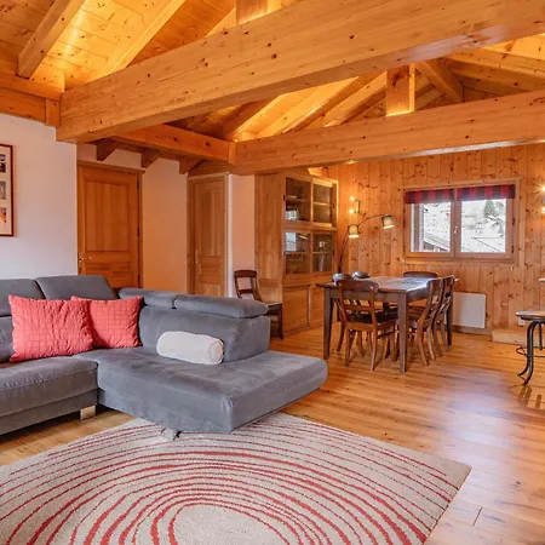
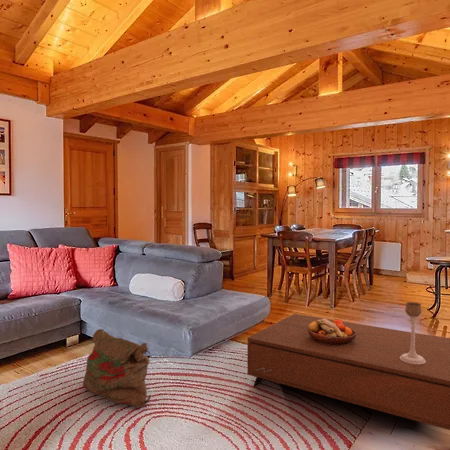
+ candle holder [400,301,426,364]
+ bag [82,328,152,409]
+ coffee table [246,313,450,431]
+ fruit bowl [308,318,356,344]
